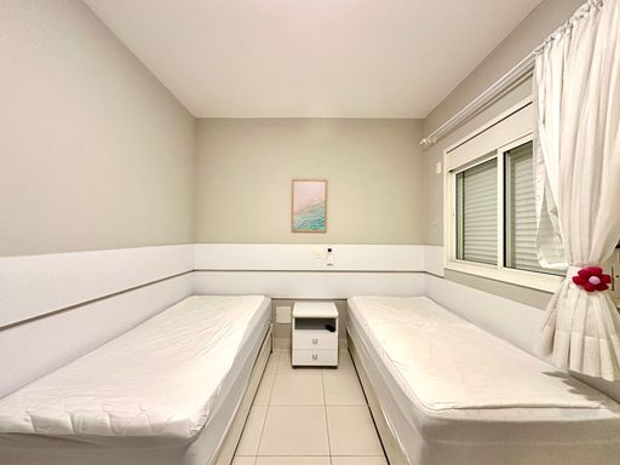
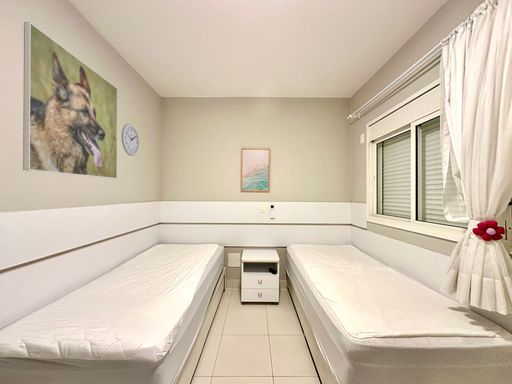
+ wall clock [120,123,140,157]
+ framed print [22,21,118,180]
